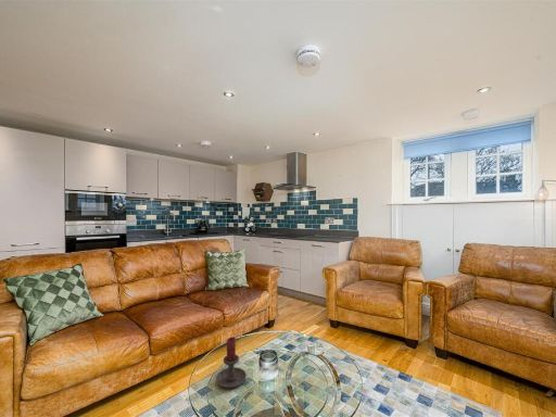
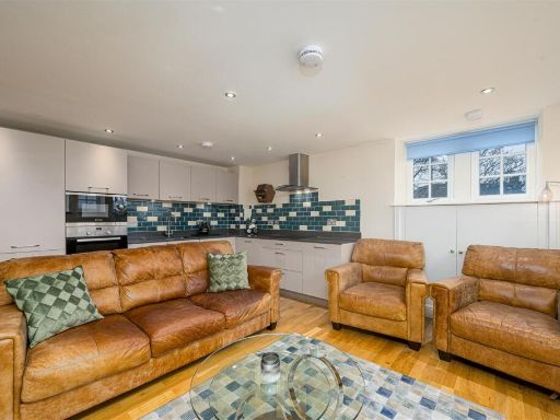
- candle holder [215,336,248,390]
